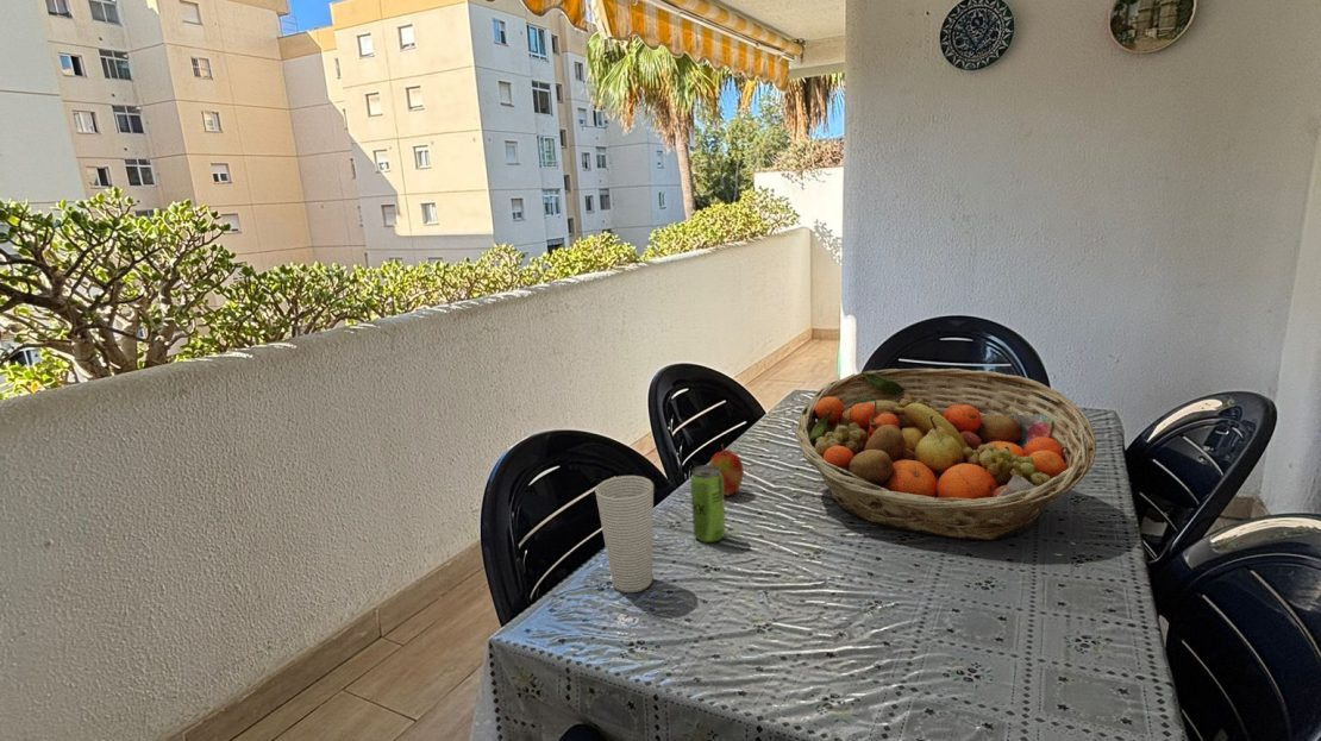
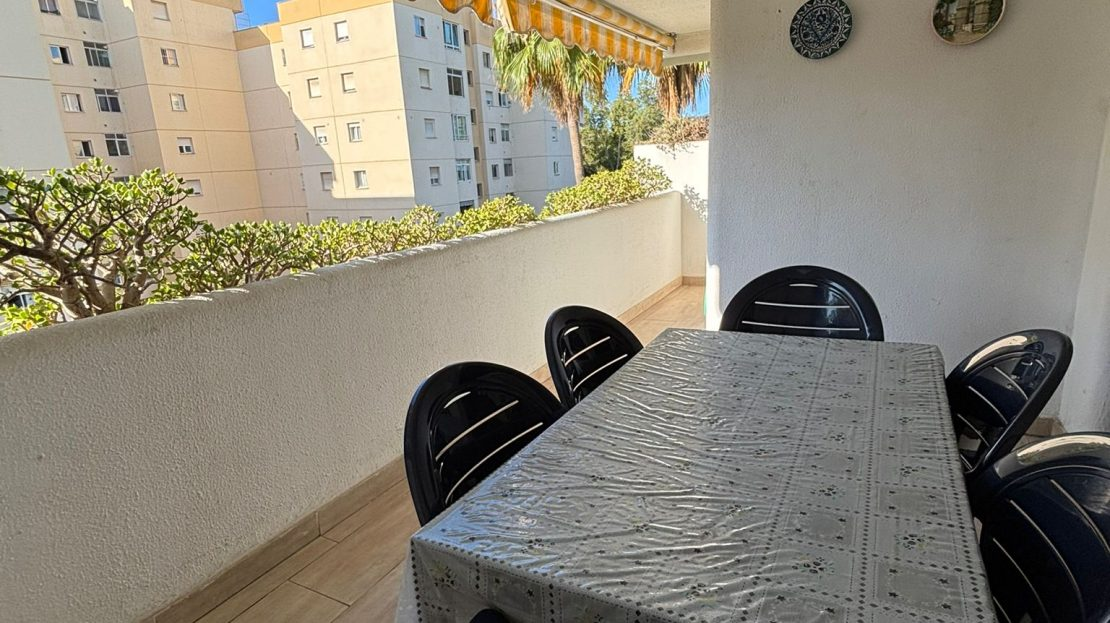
- cup [594,475,655,594]
- fruit basket [794,368,1097,541]
- apple [708,442,745,497]
- beverage can [689,464,727,544]
